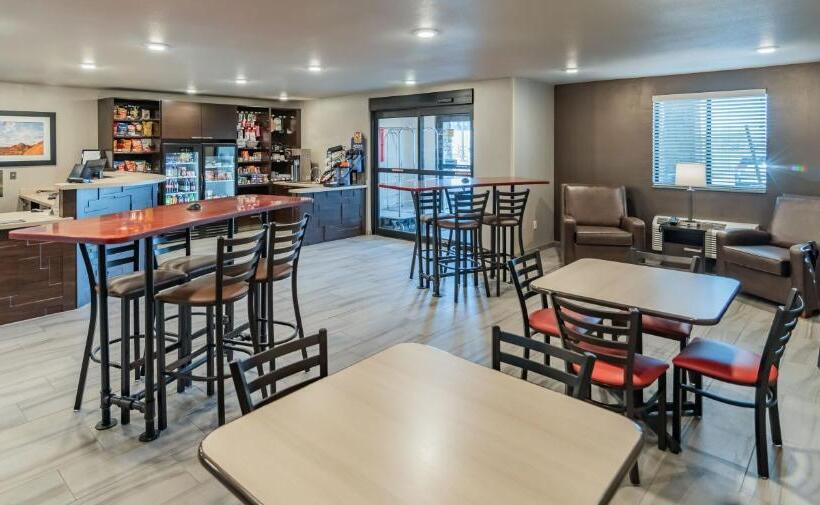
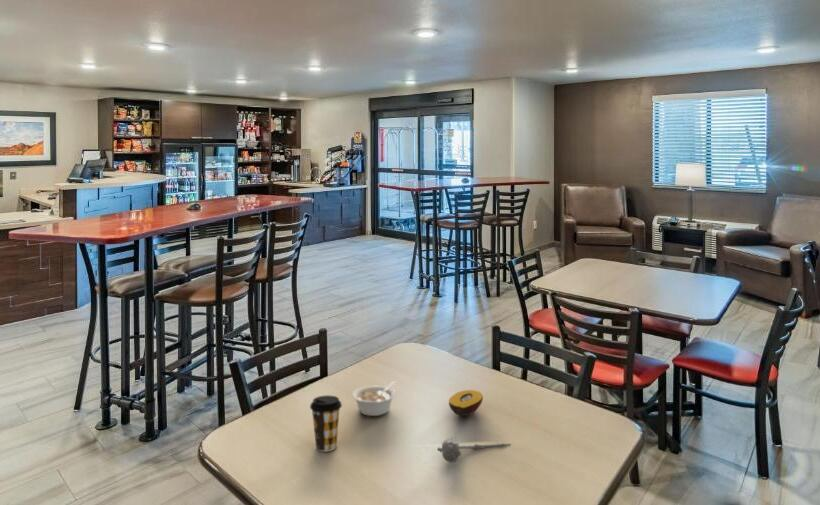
+ fruit [448,389,484,417]
+ legume [351,380,397,417]
+ coffee cup [309,394,343,453]
+ spoon [437,437,512,464]
